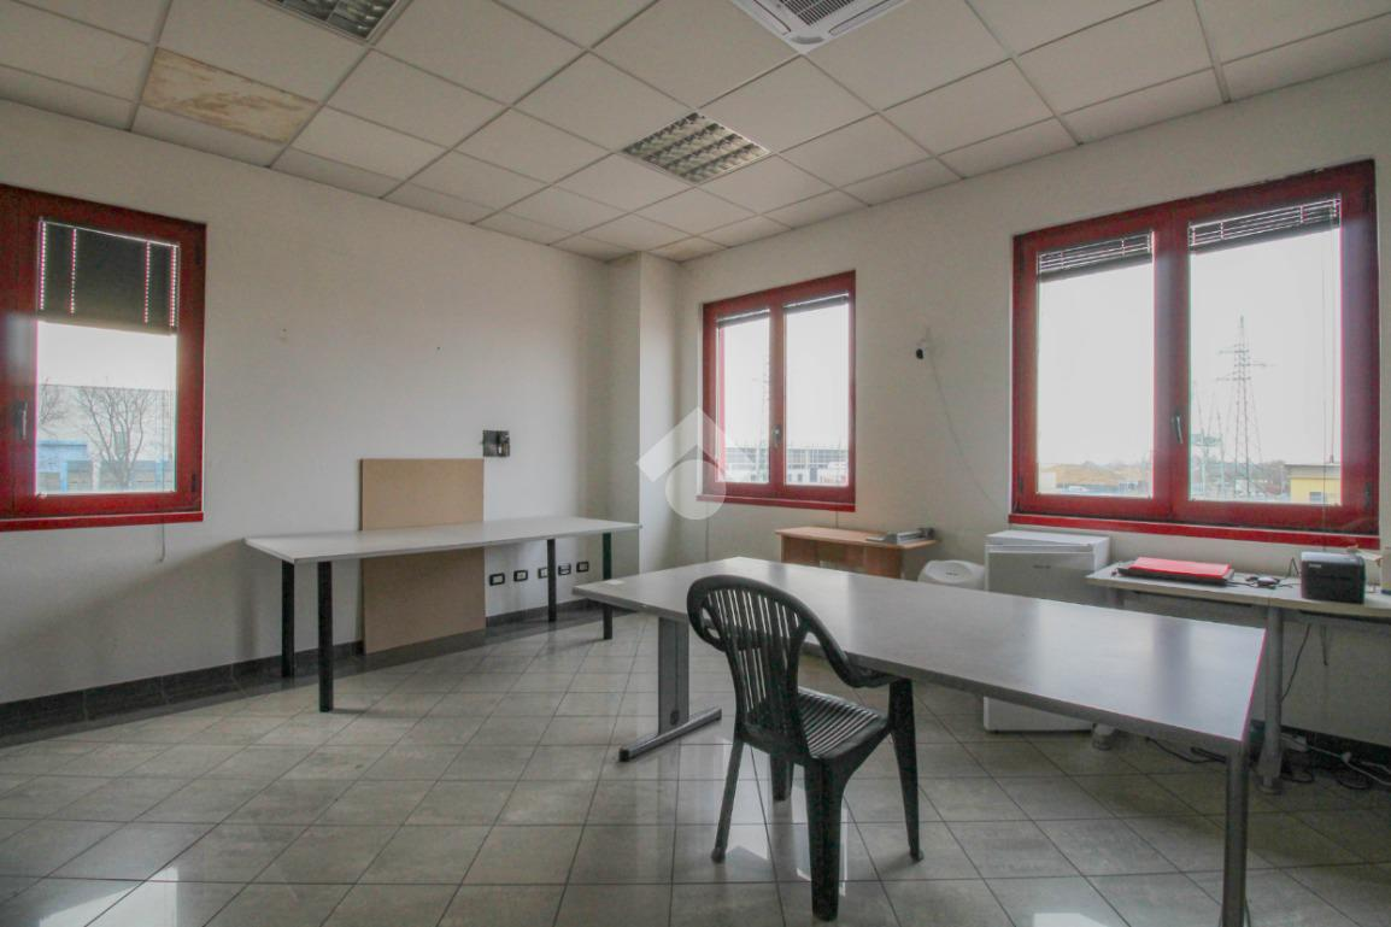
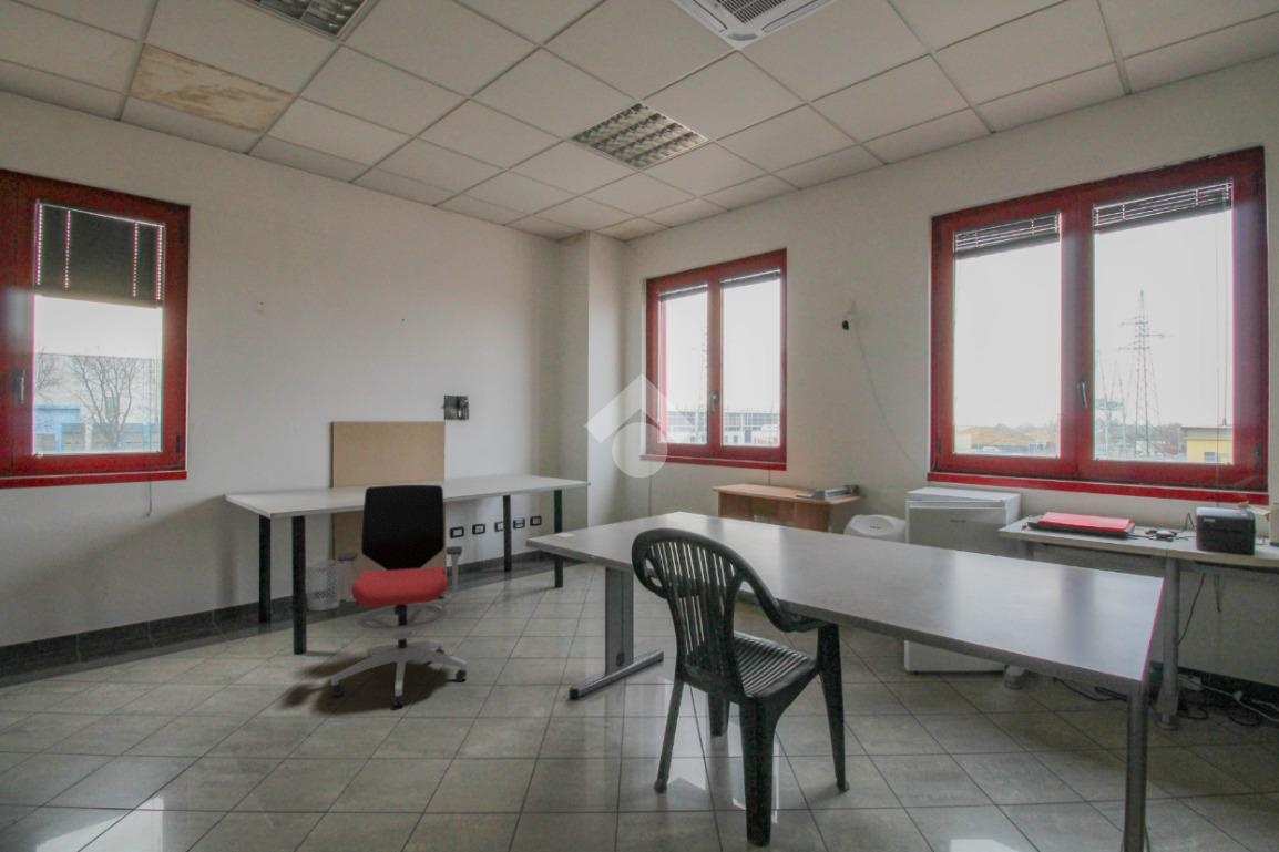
+ wastebasket [306,558,344,612]
+ office chair [330,483,468,707]
